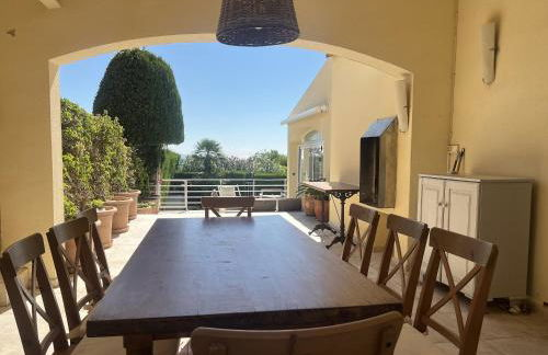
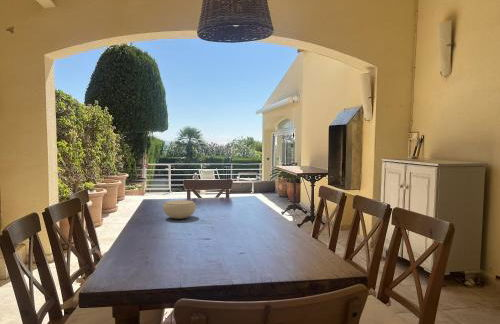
+ bowl [162,199,197,220]
